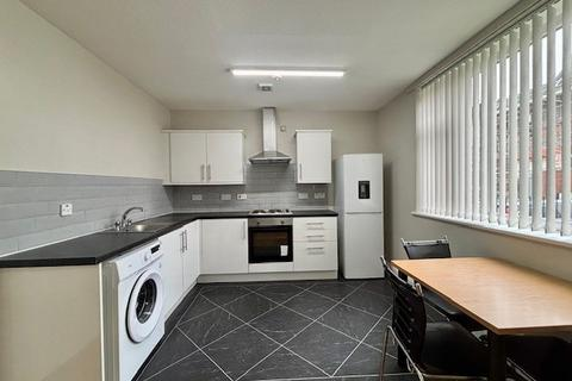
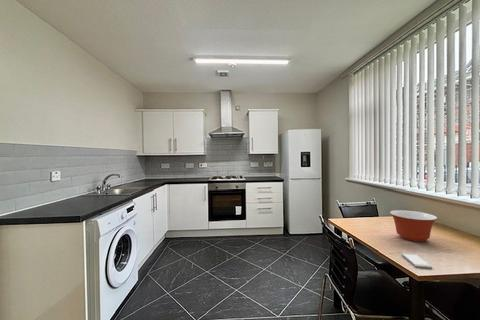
+ smartphone [400,252,433,270]
+ mixing bowl [389,209,438,243]
